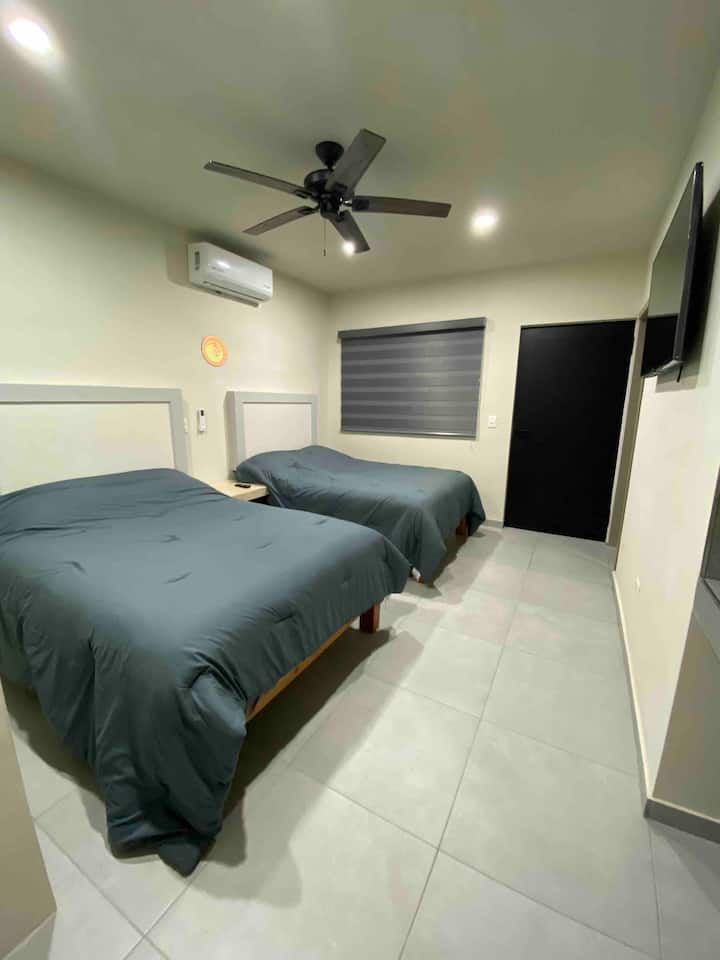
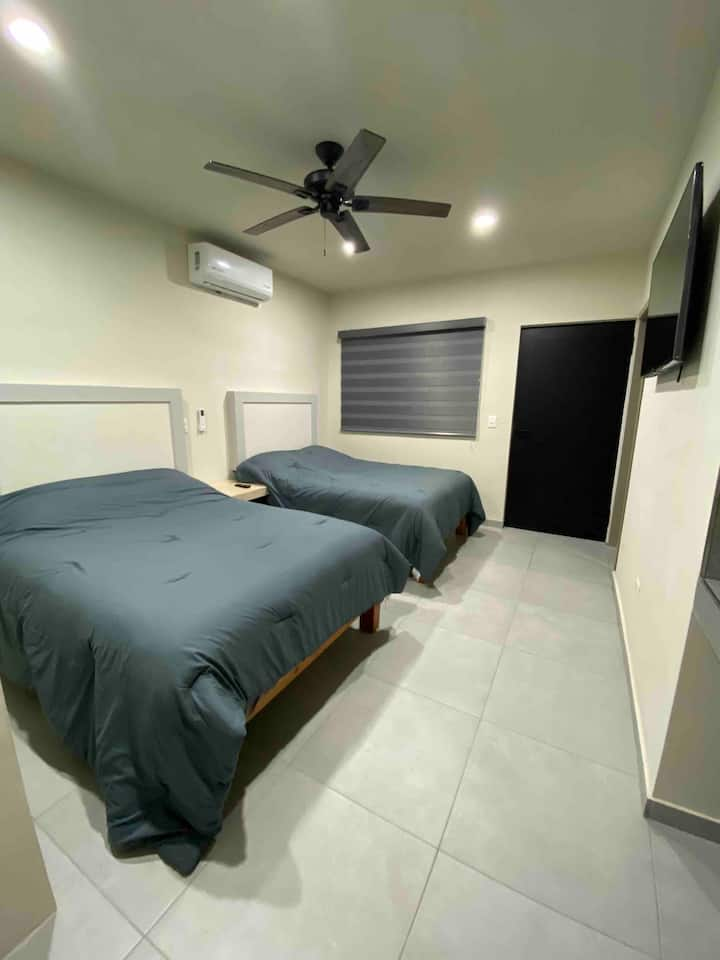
- decorative plate [200,334,228,368]
